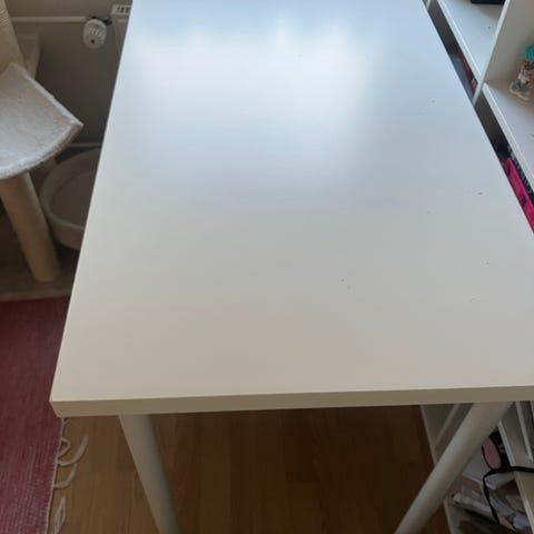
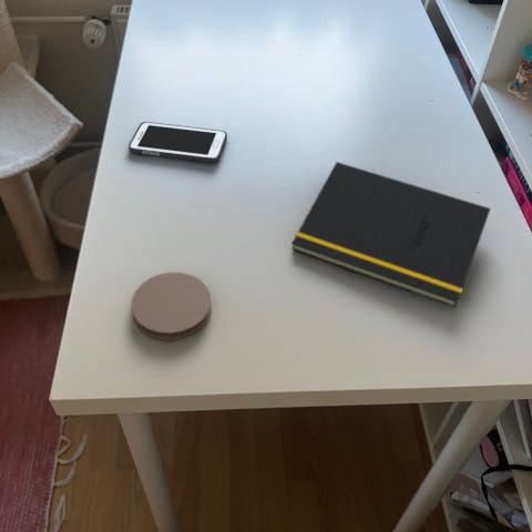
+ cell phone [127,121,228,163]
+ notepad [290,161,492,308]
+ coaster [130,272,213,340]
